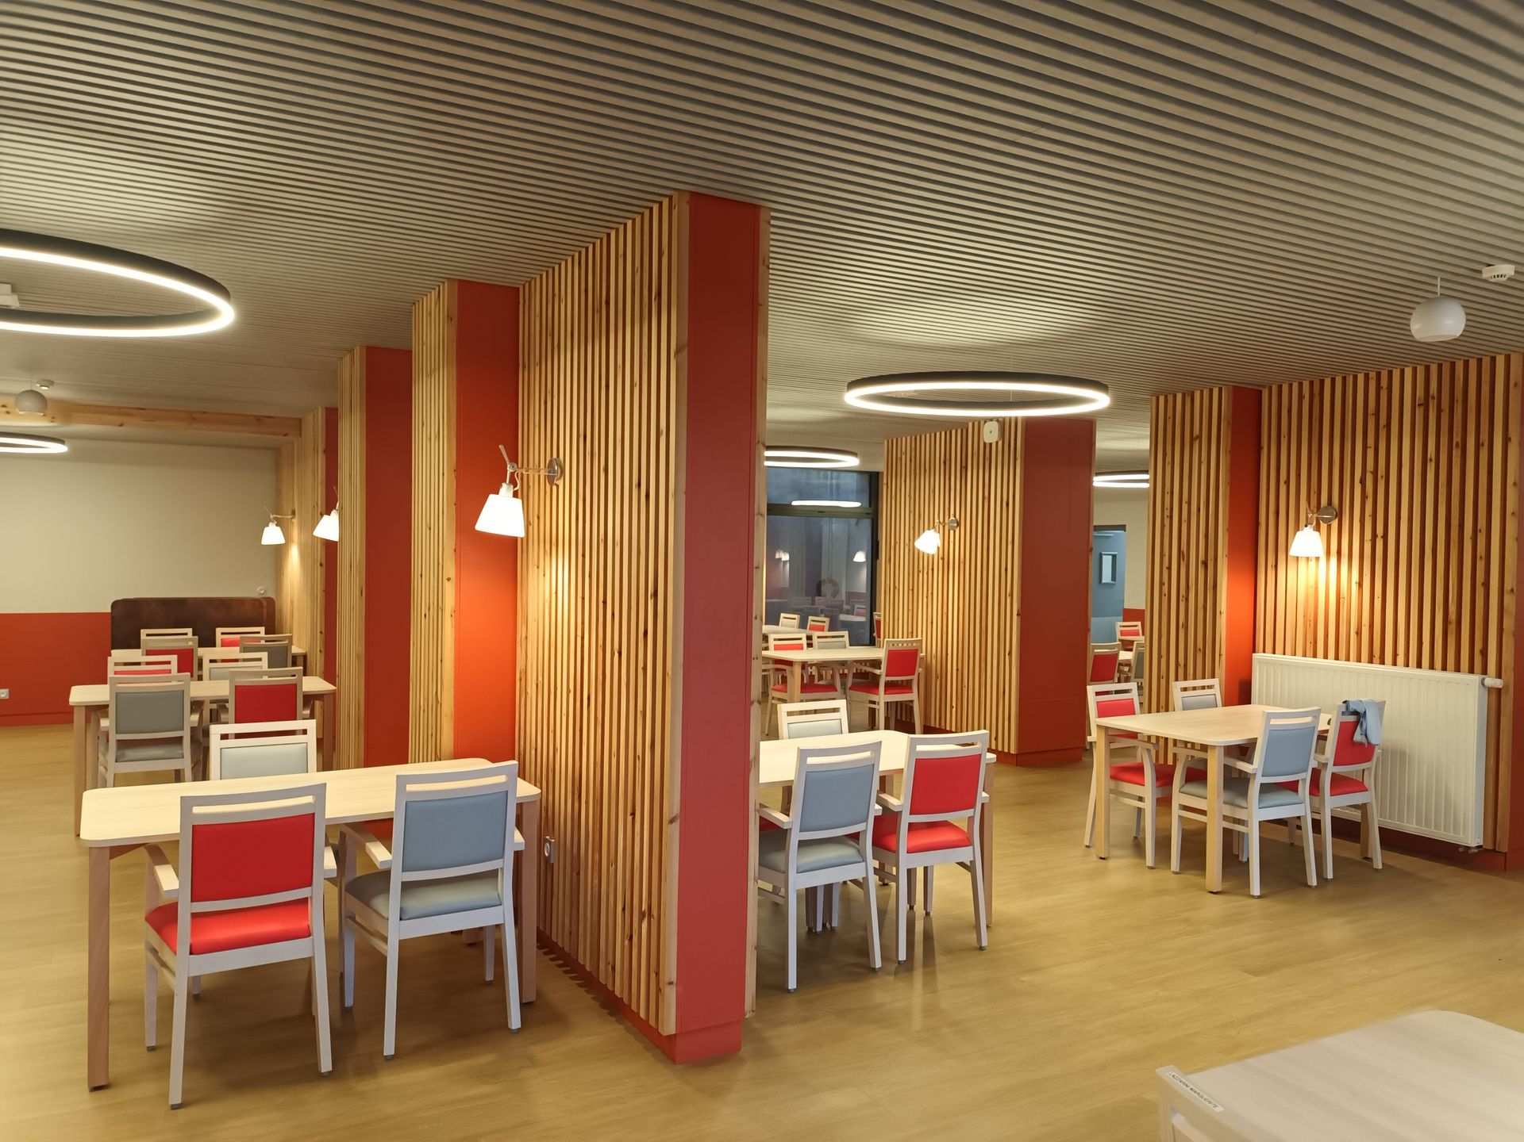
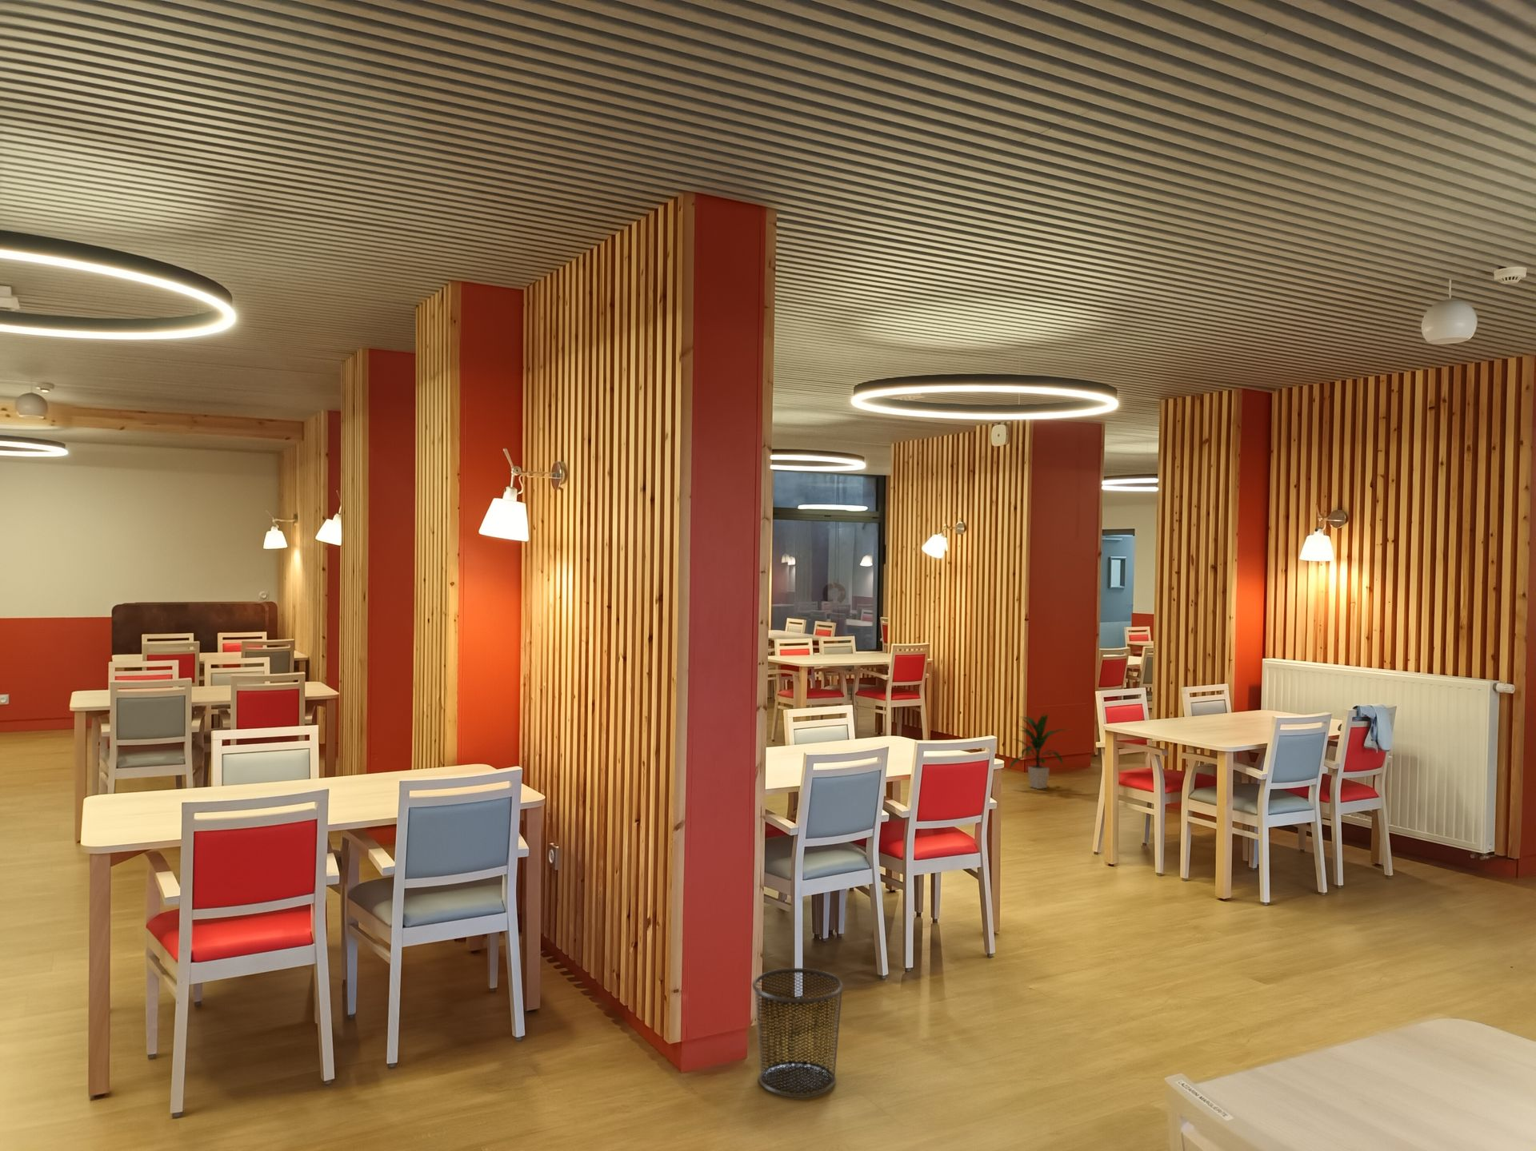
+ indoor plant [1007,711,1072,789]
+ waste bin [751,967,844,1098]
